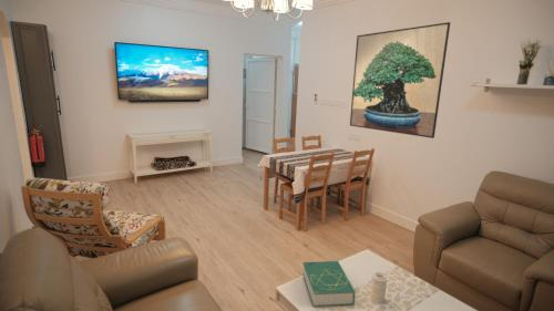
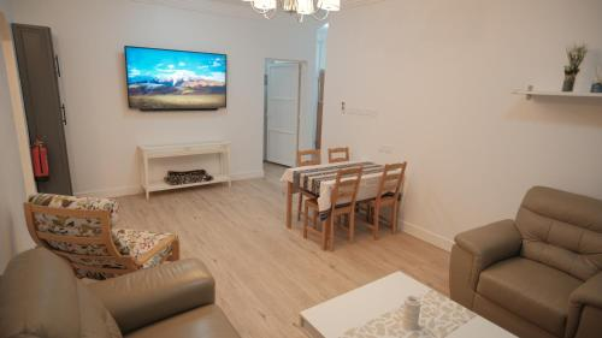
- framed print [349,21,451,139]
- book [301,260,357,308]
